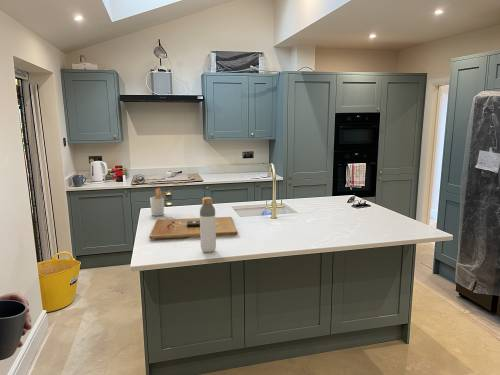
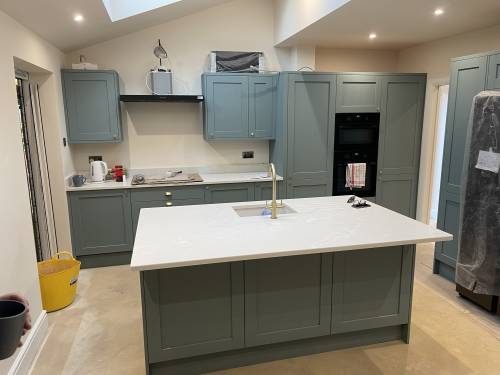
- cutting board [148,216,239,240]
- bottle [199,196,217,253]
- utensil holder [149,187,171,217]
